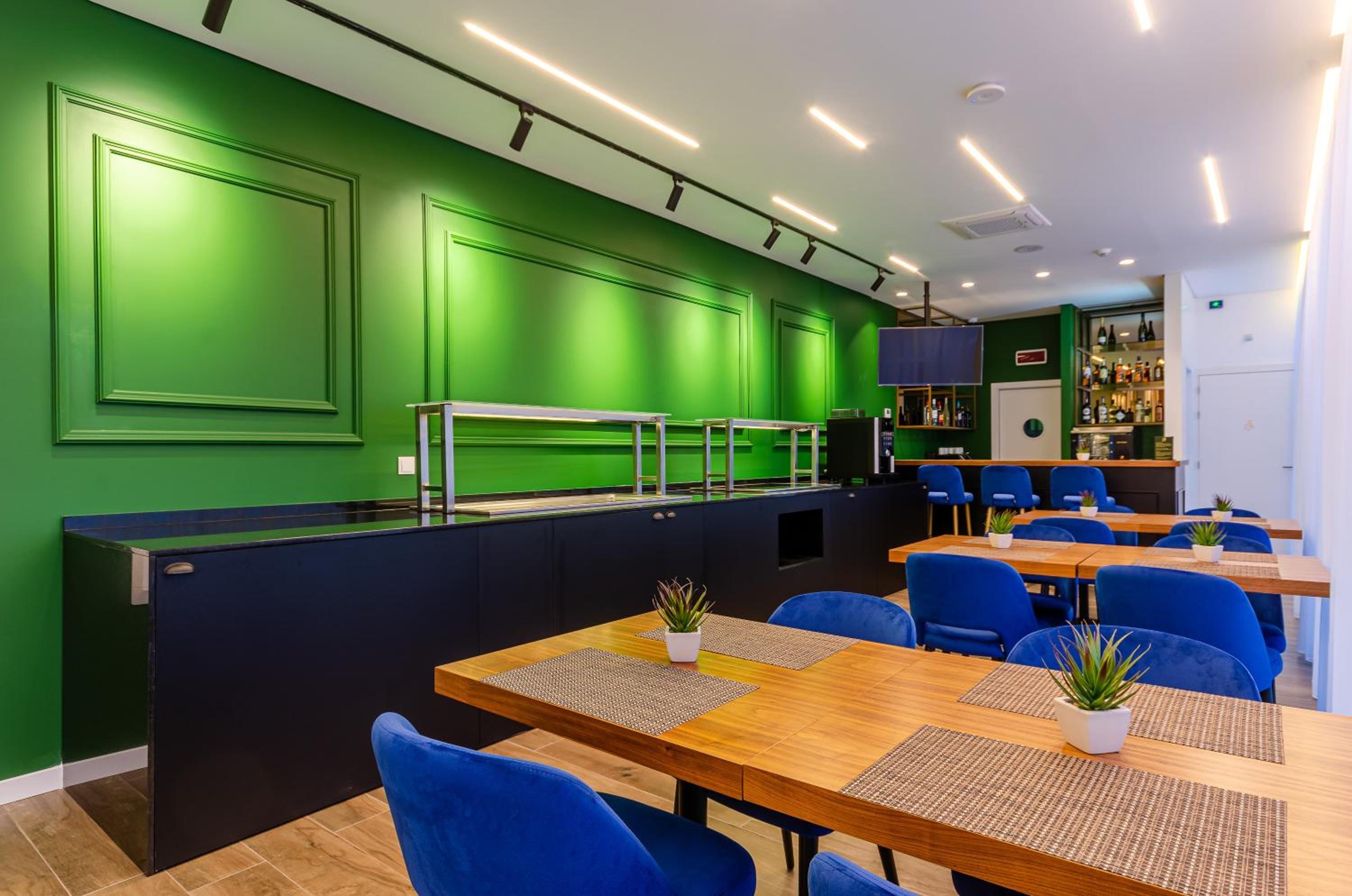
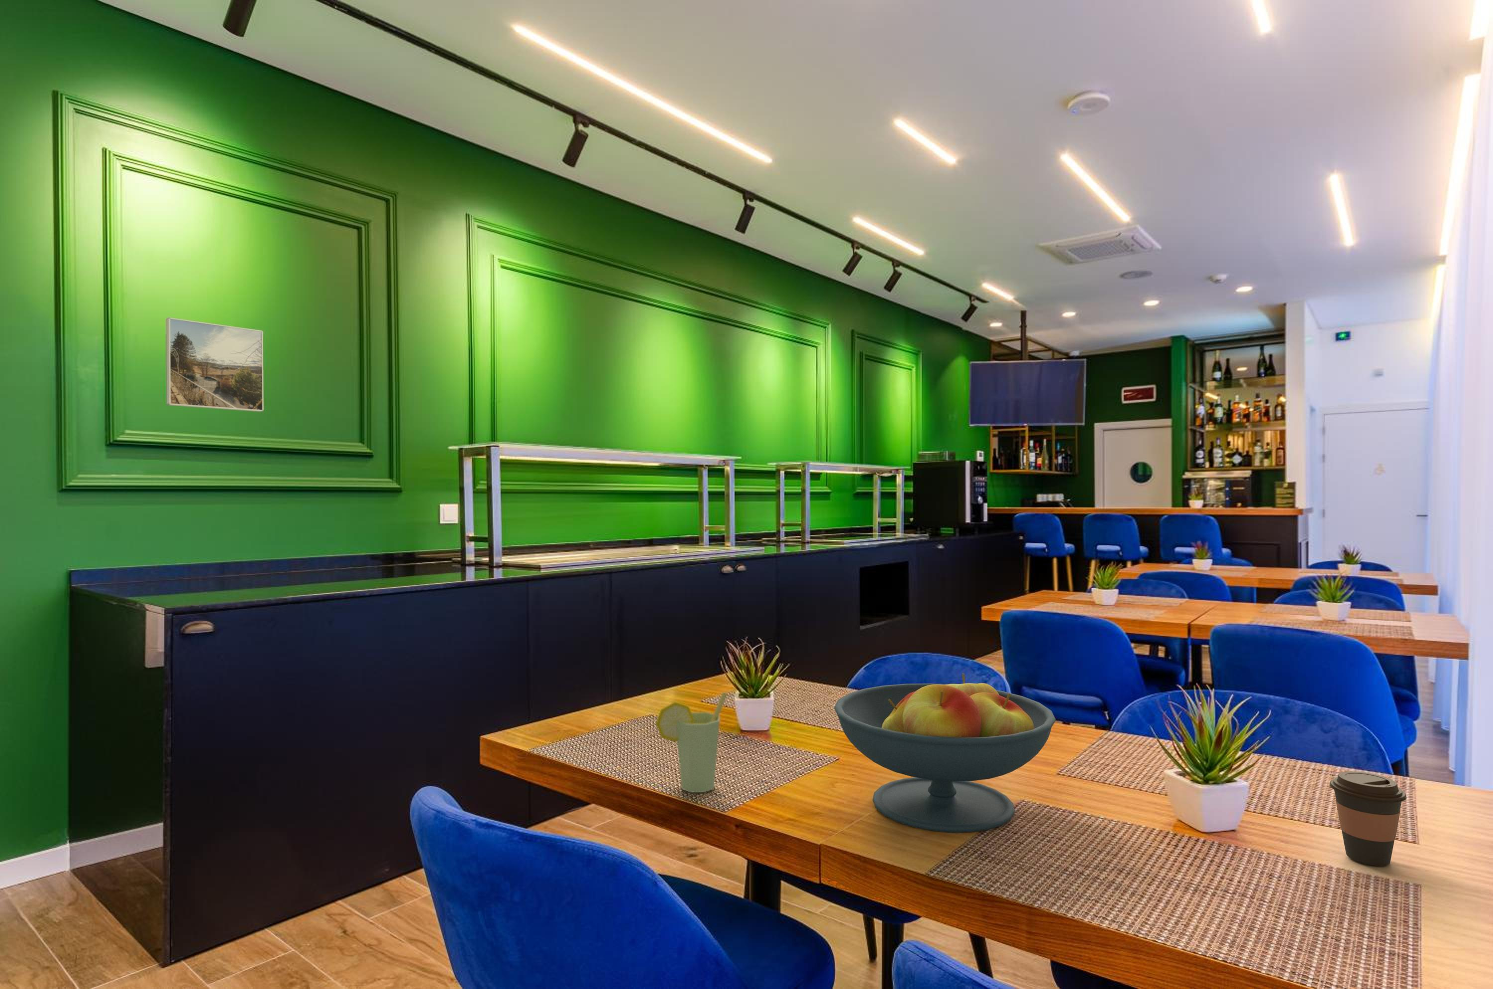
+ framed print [166,317,264,413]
+ cup [655,692,728,793]
+ coffee cup [1328,770,1407,866]
+ fruit bowl [834,673,1056,833]
